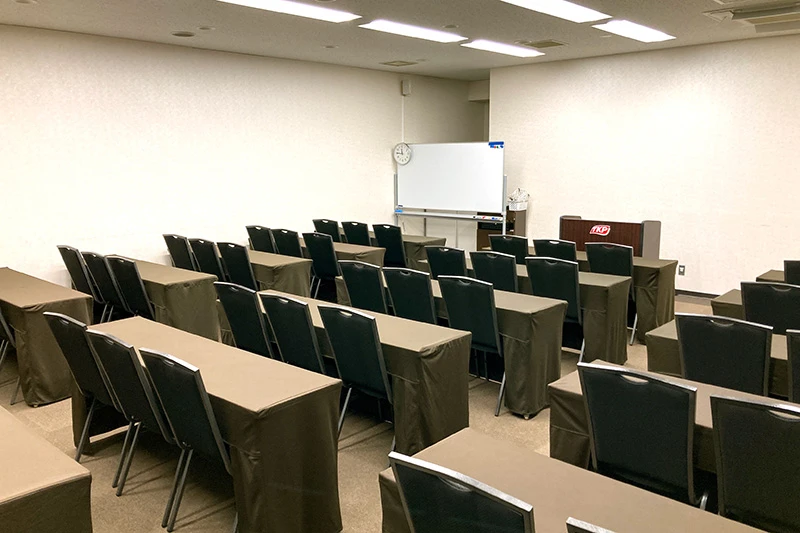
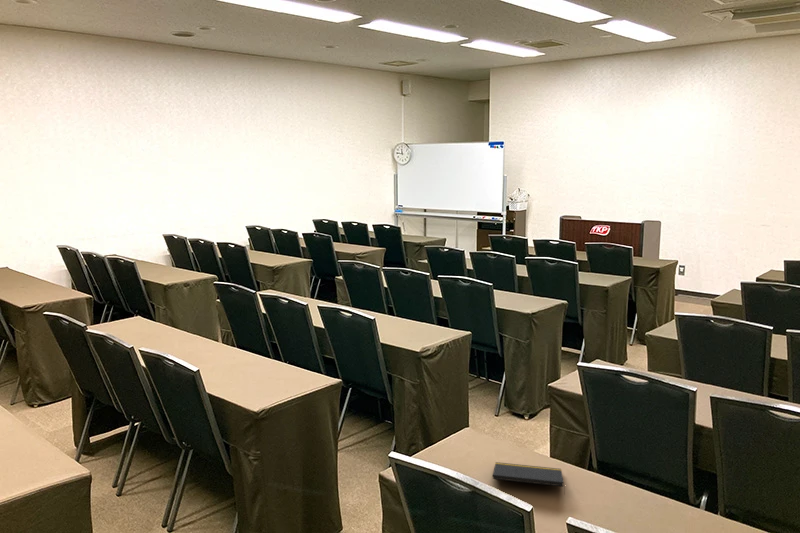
+ notepad [492,461,566,495]
